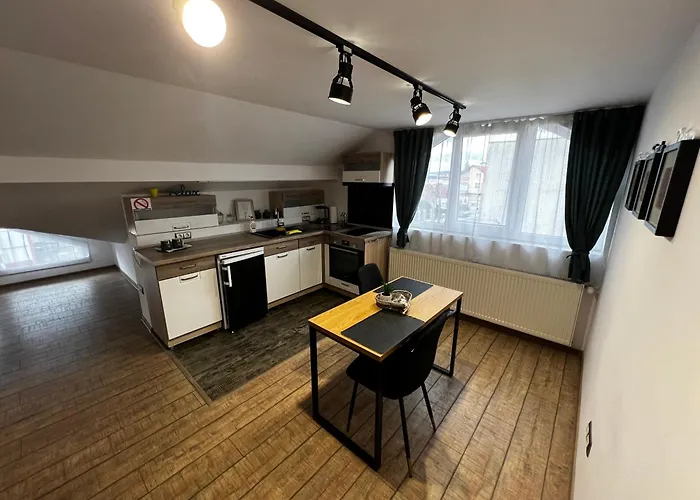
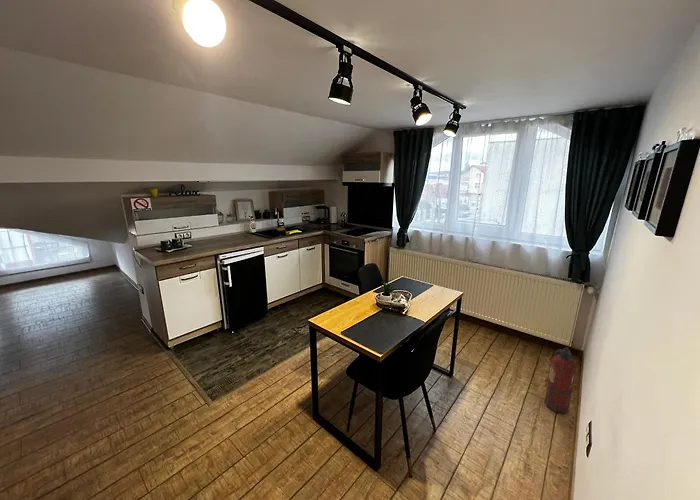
+ fire extinguisher [543,346,578,415]
